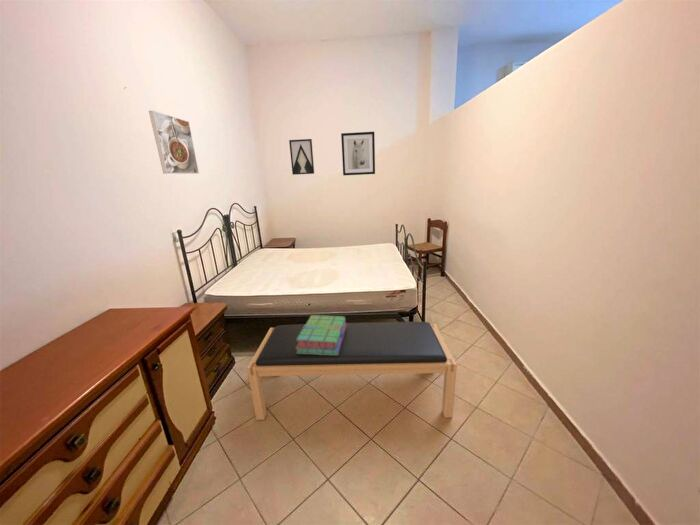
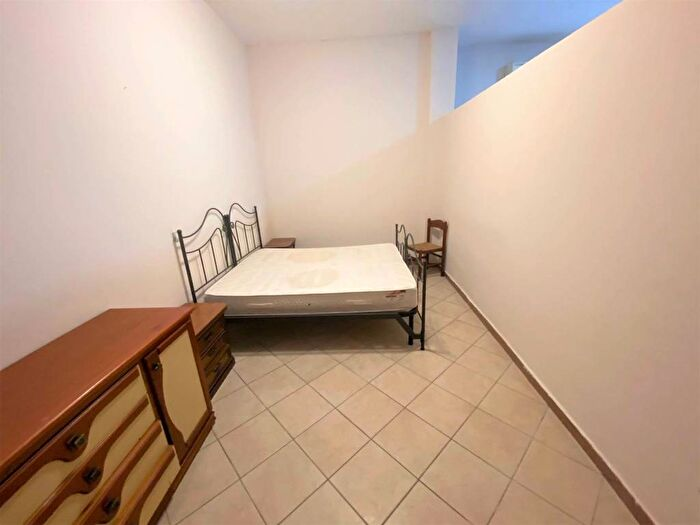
- bench [246,321,458,421]
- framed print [148,110,200,175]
- wall art [288,138,315,176]
- stack of books [296,314,347,355]
- wall art [340,131,376,176]
